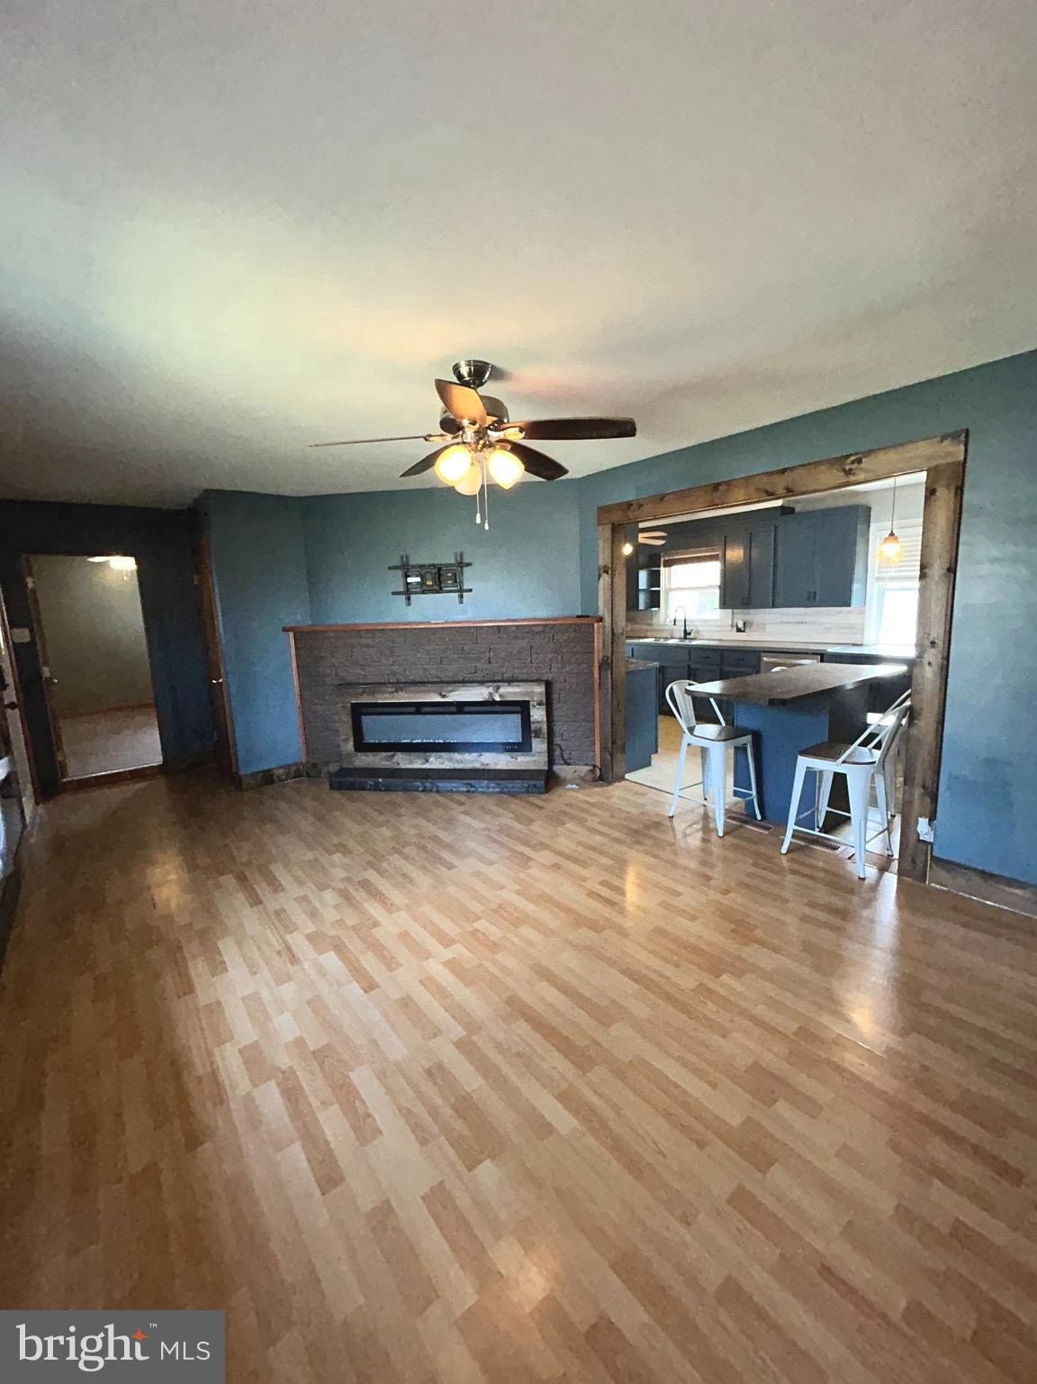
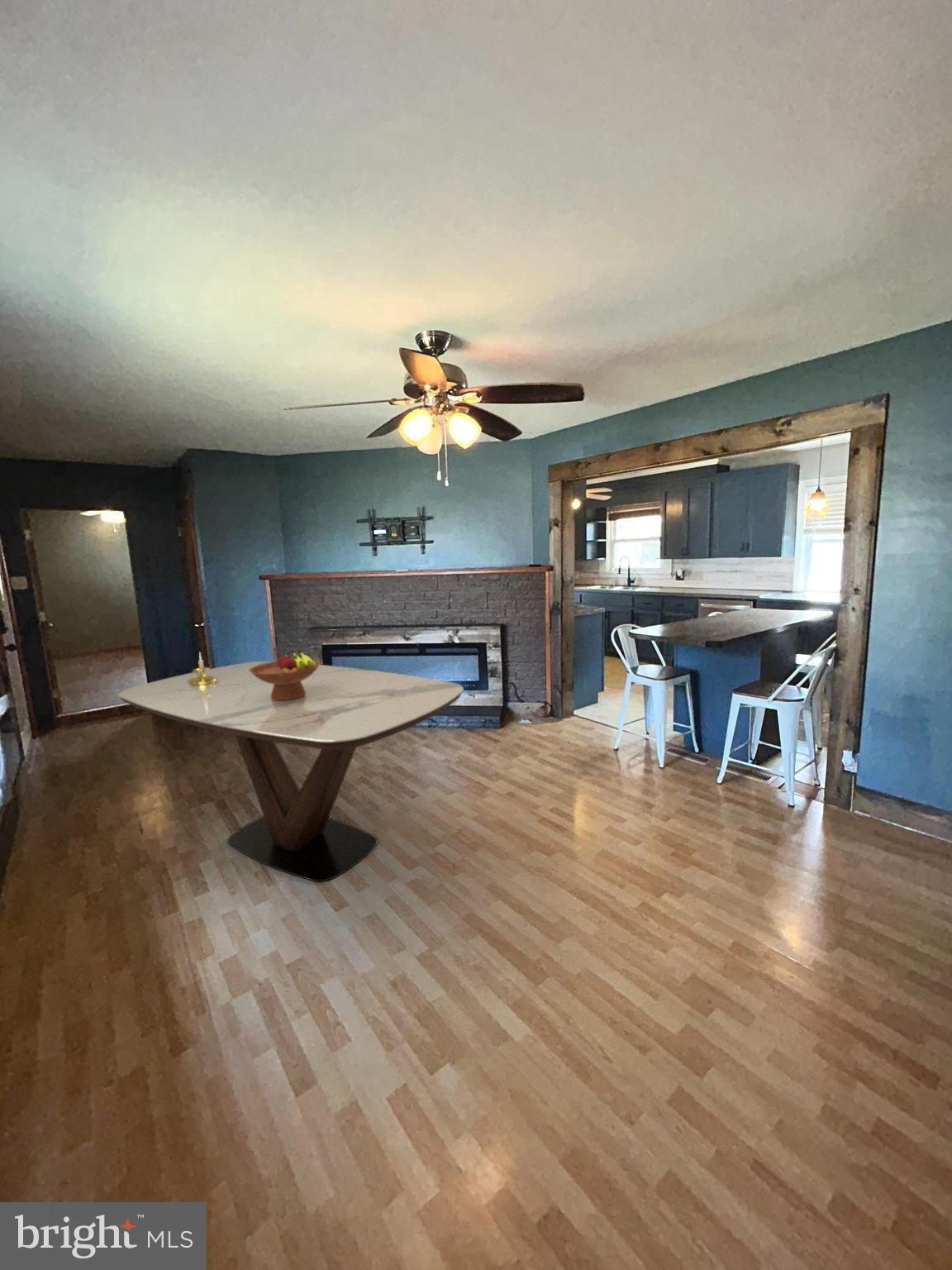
+ candle holder [188,652,218,685]
+ dining table [117,661,464,882]
+ fruit bowl [249,648,321,701]
